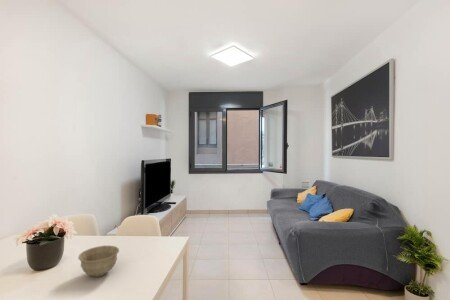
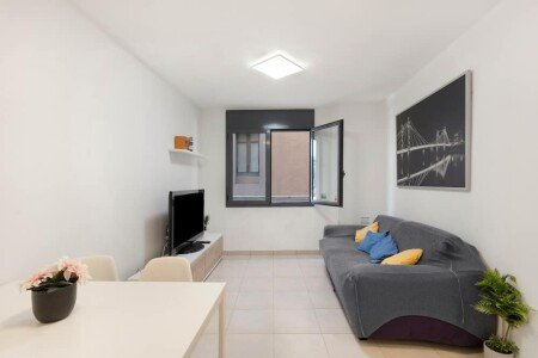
- bowl [77,245,120,278]
